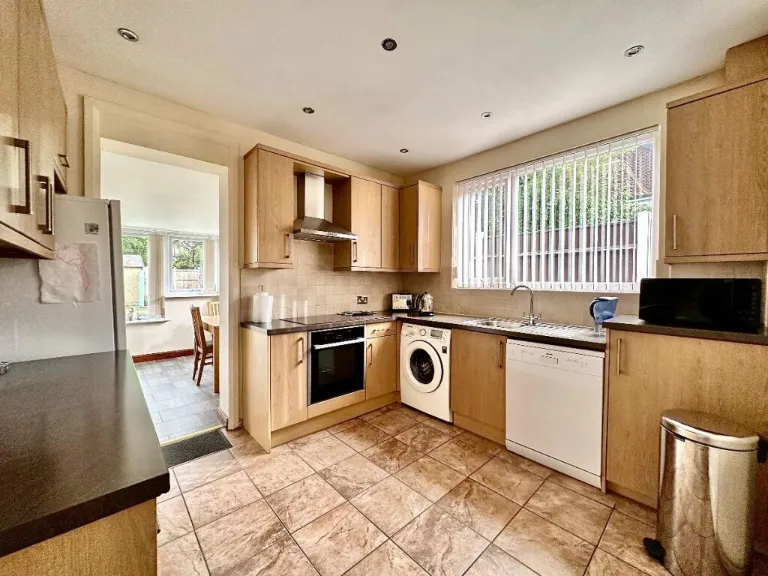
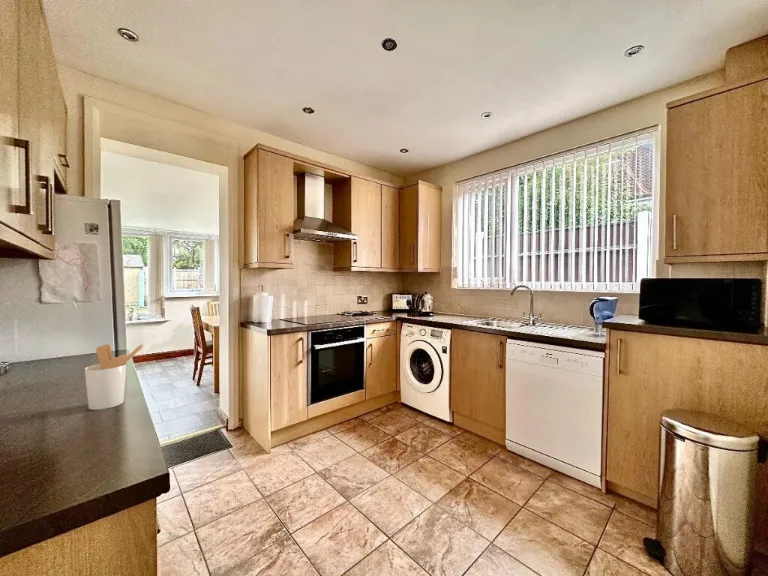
+ utensil holder [84,343,144,411]
